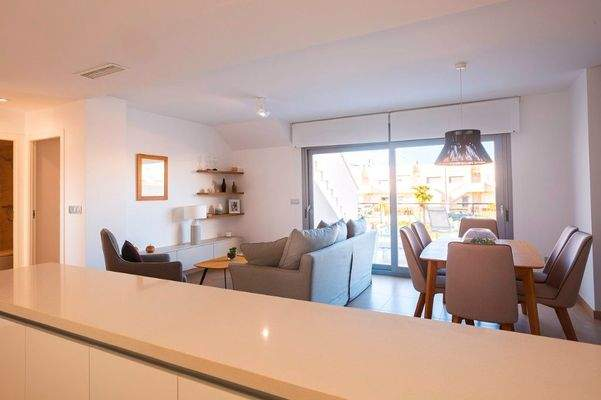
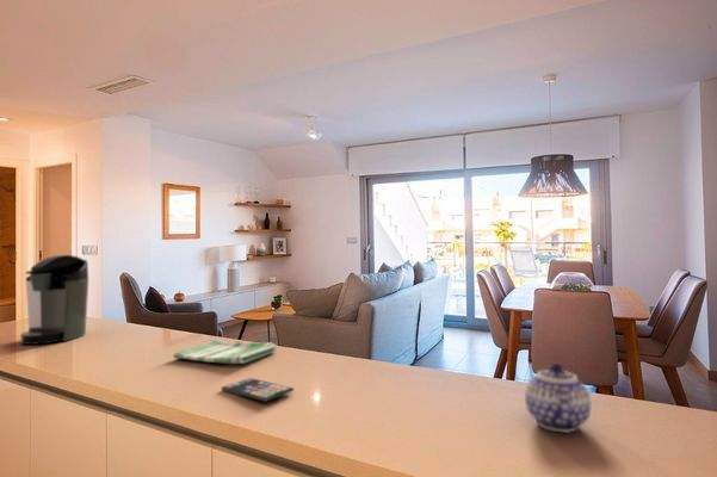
+ dish towel [172,339,278,365]
+ coffee maker [19,254,89,346]
+ teapot [524,363,592,434]
+ smartphone [221,377,295,403]
